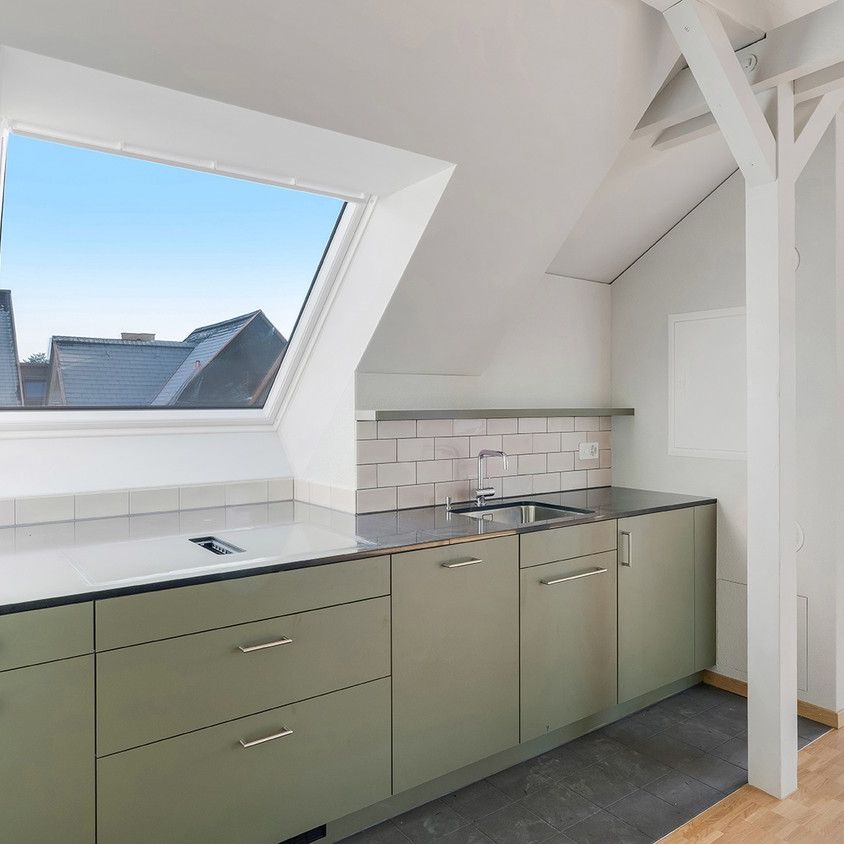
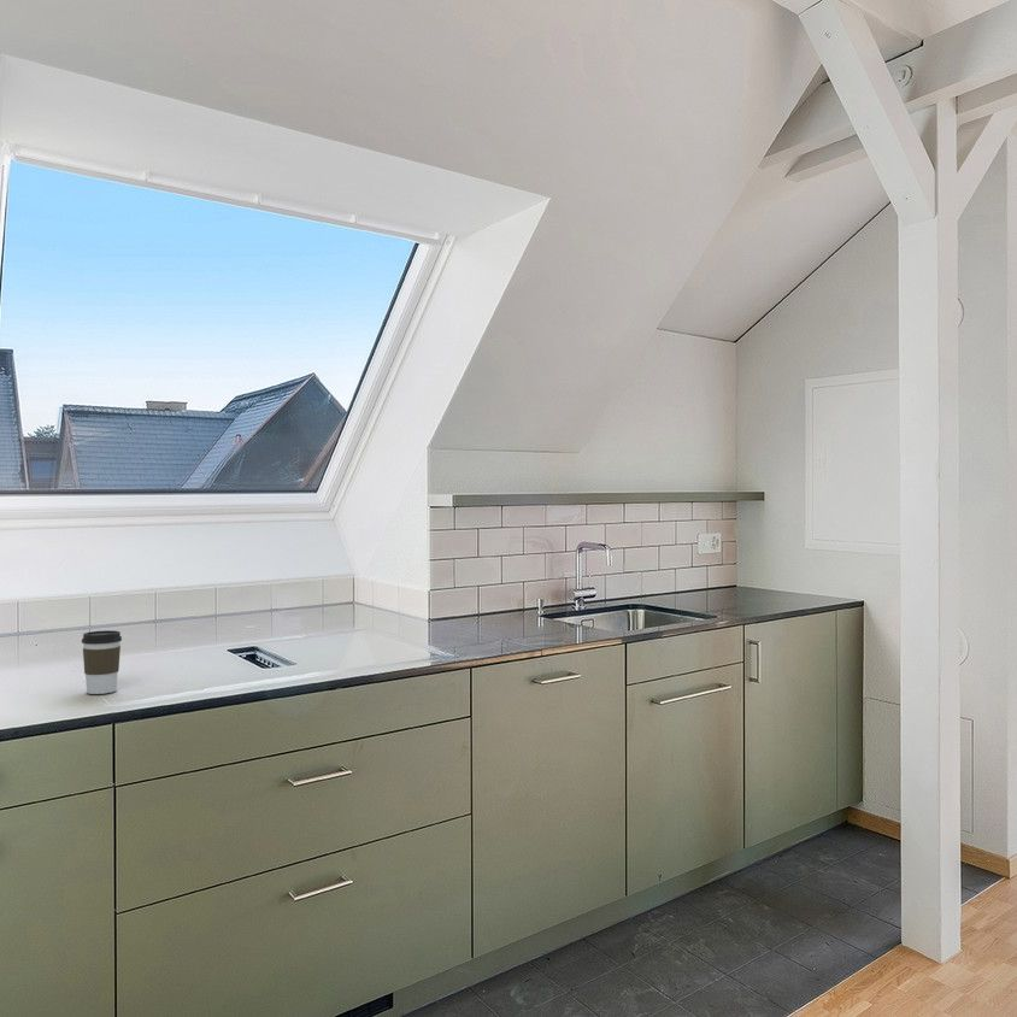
+ coffee cup [81,629,123,695]
